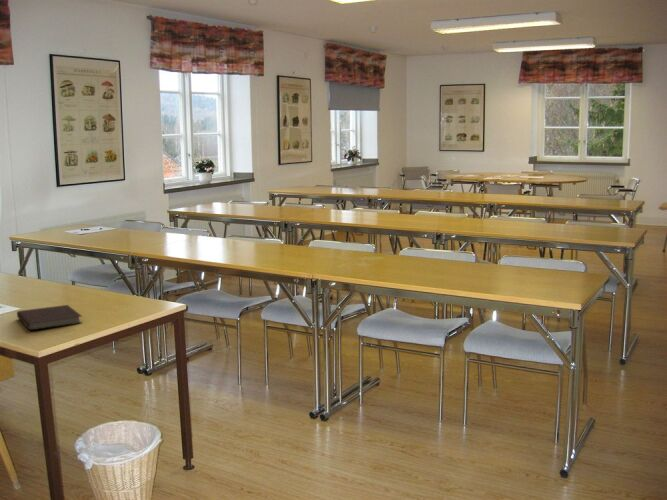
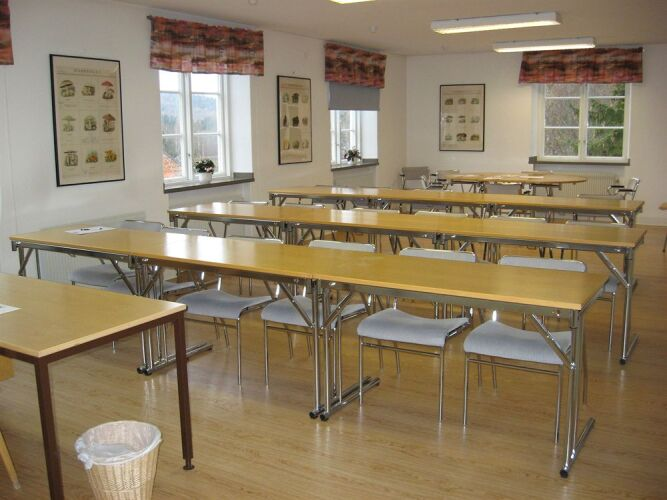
- notebook [16,304,83,331]
